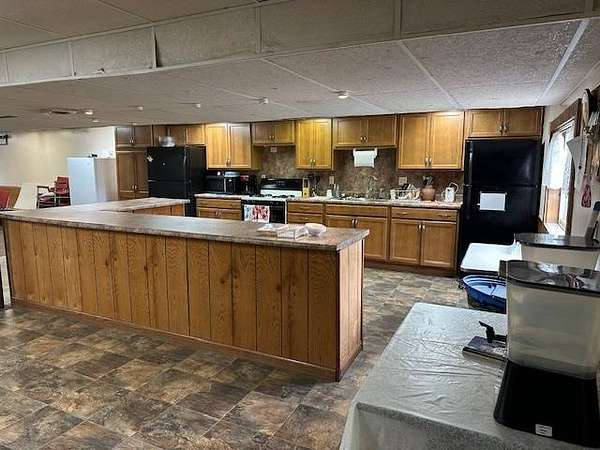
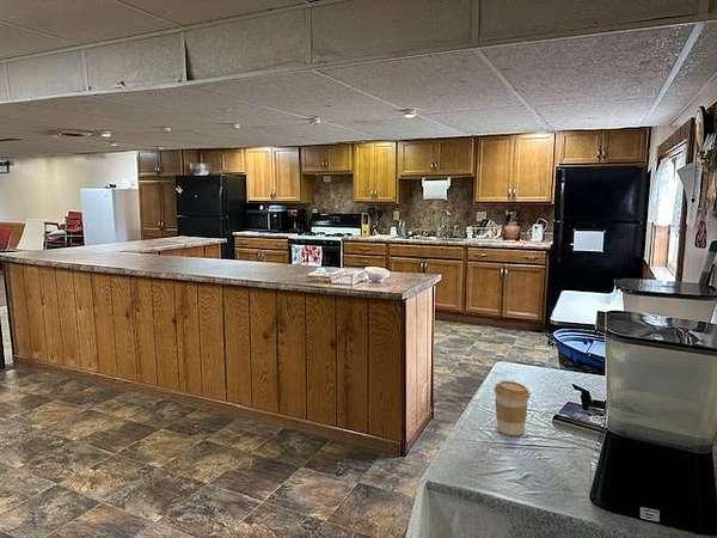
+ coffee cup [494,380,532,436]
